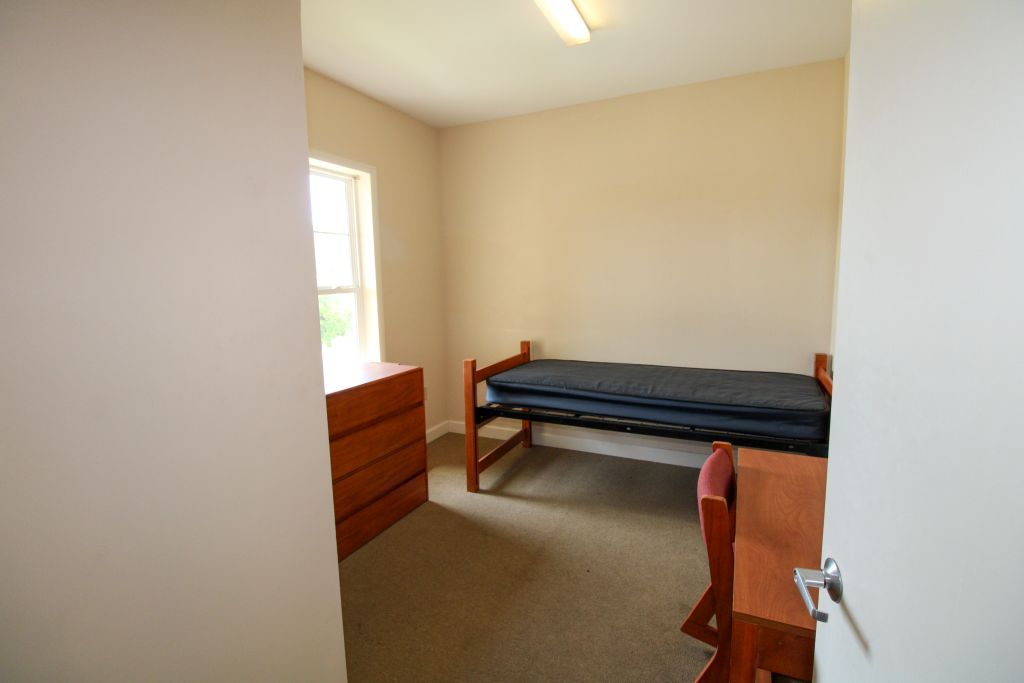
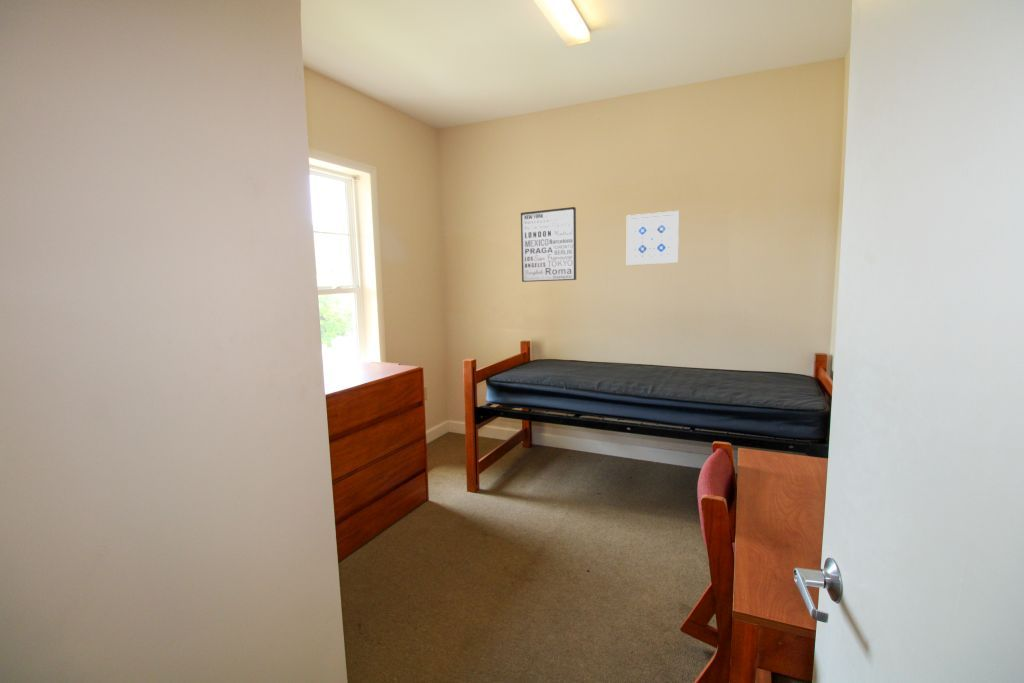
+ wall art [626,210,680,266]
+ wall art [520,206,577,283]
